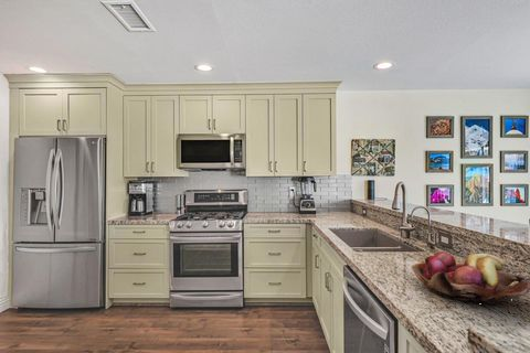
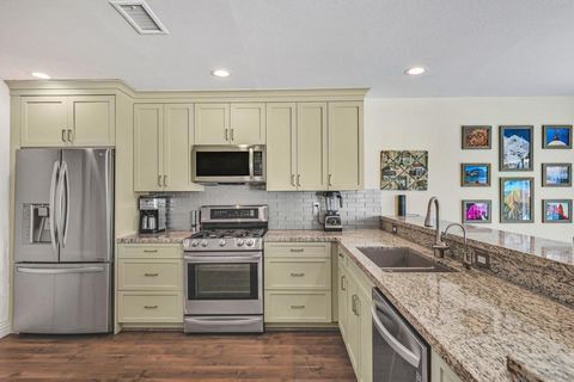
- fruit basket [411,252,530,306]
